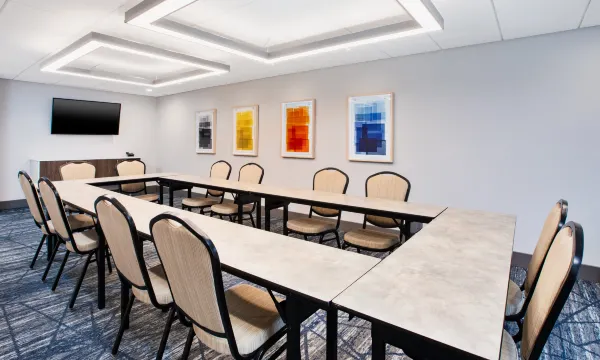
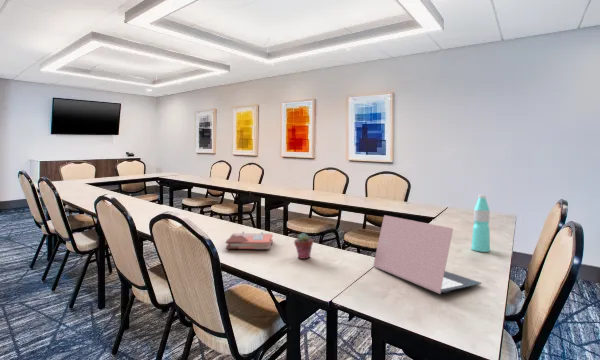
+ potted succulent [293,232,314,260]
+ laptop [372,214,483,295]
+ water bottle [470,194,491,253]
+ phonebook [225,230,274,250]
